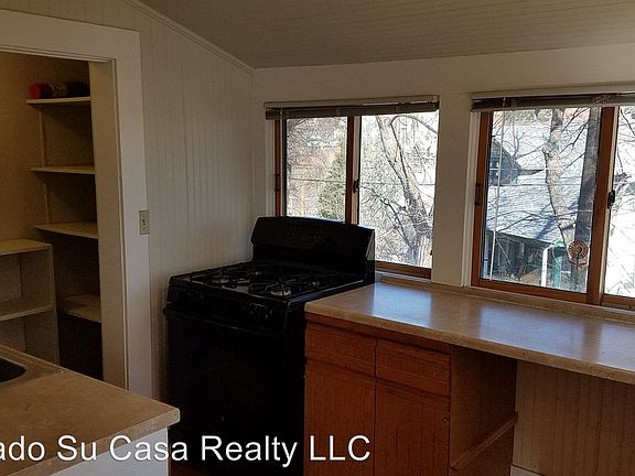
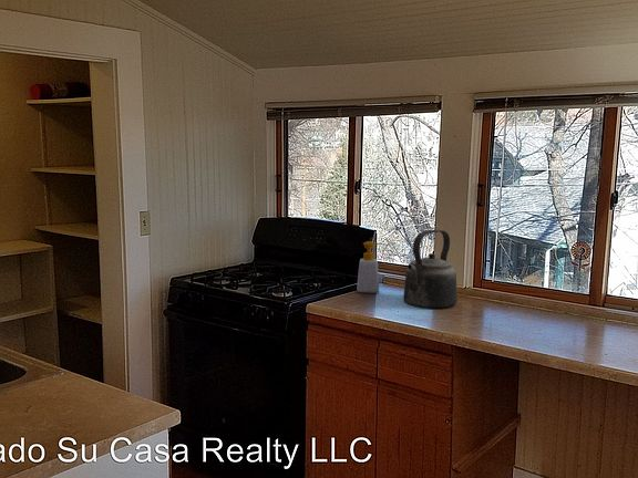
+ soap bottle [356,240,391,294]
+ kettle [402,229,459,309]
